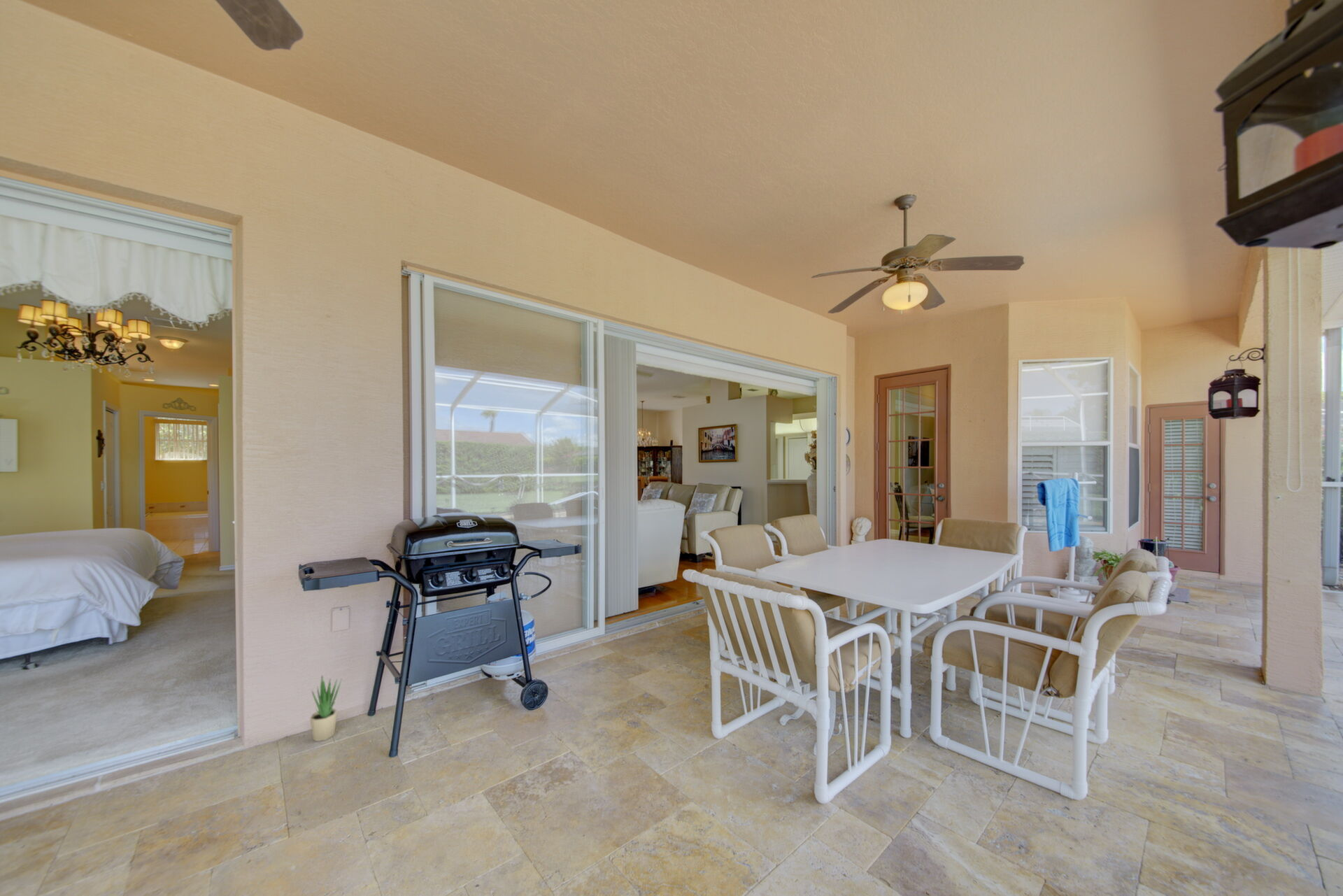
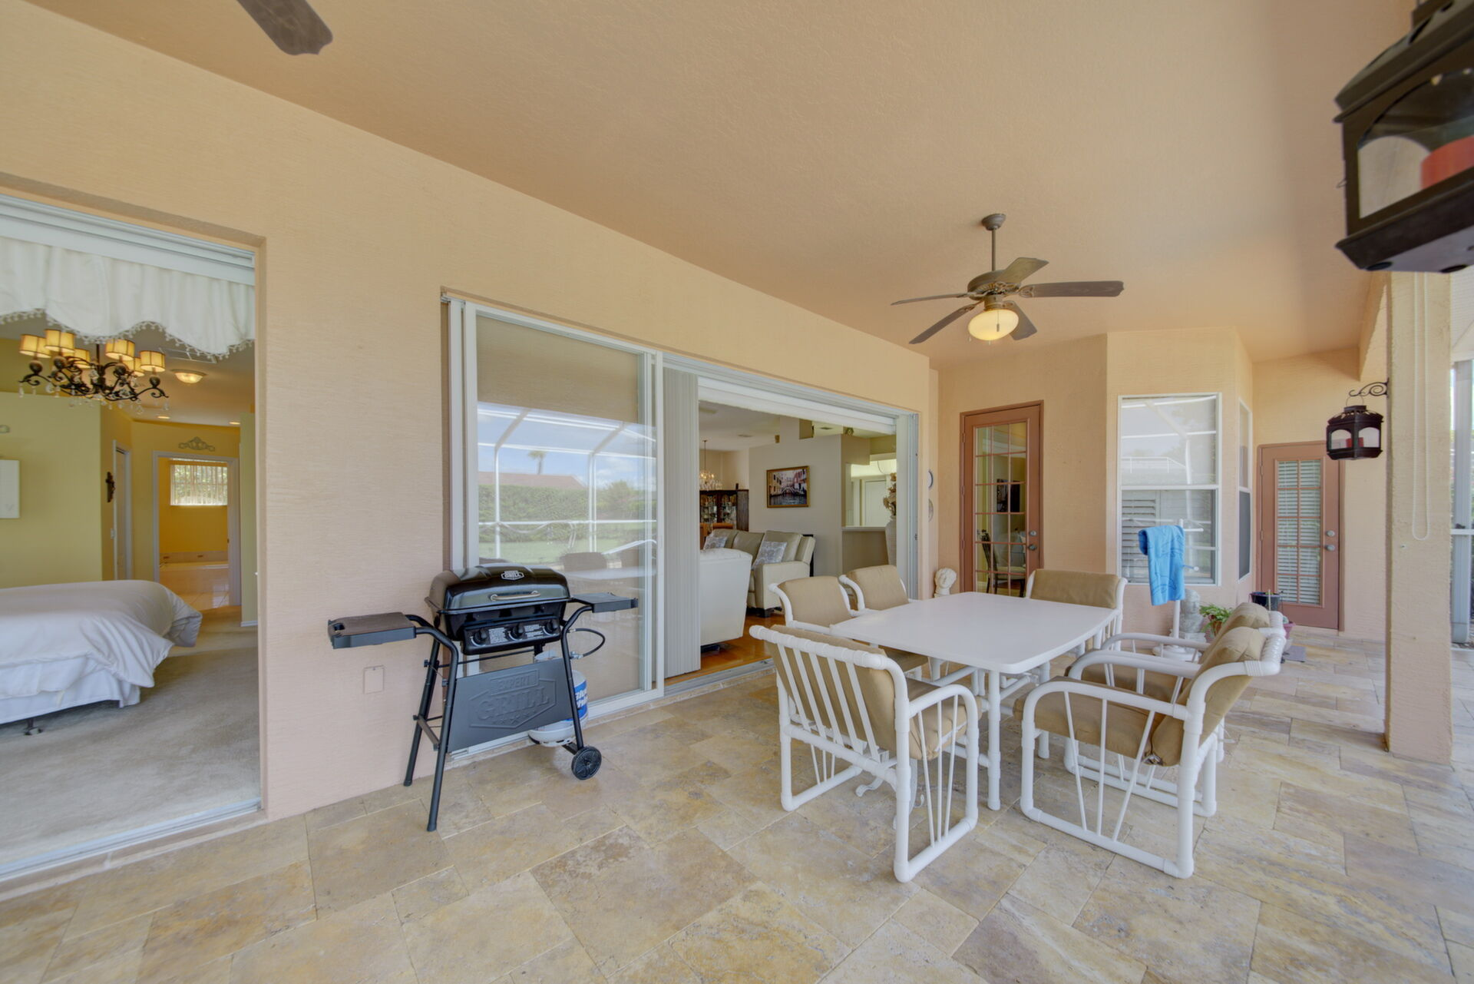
- potted plant [309,674,343,742]
